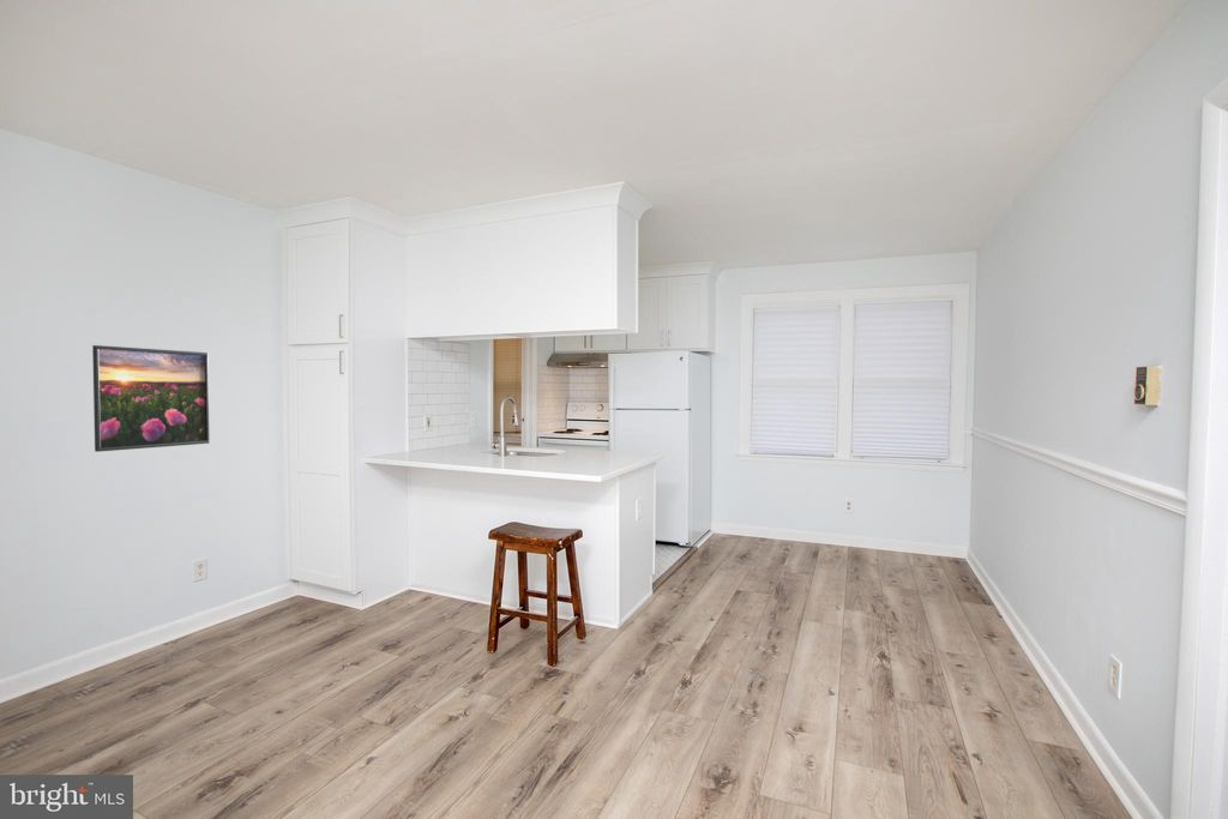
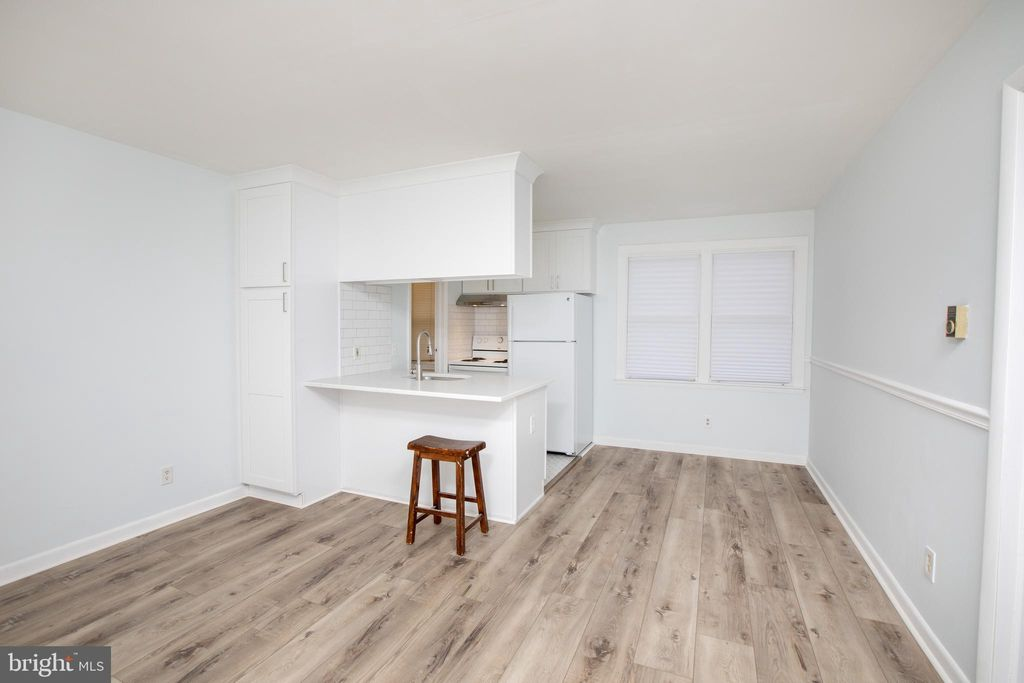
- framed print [91,344,211,453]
